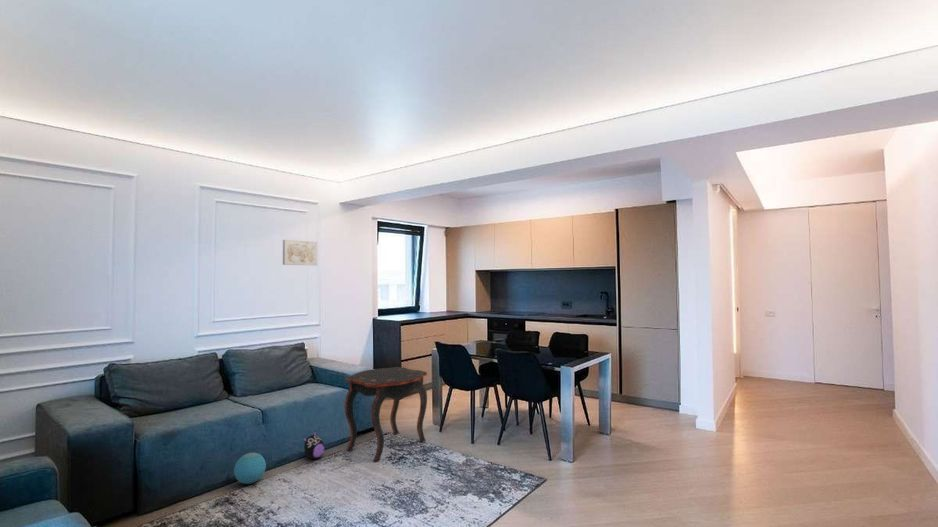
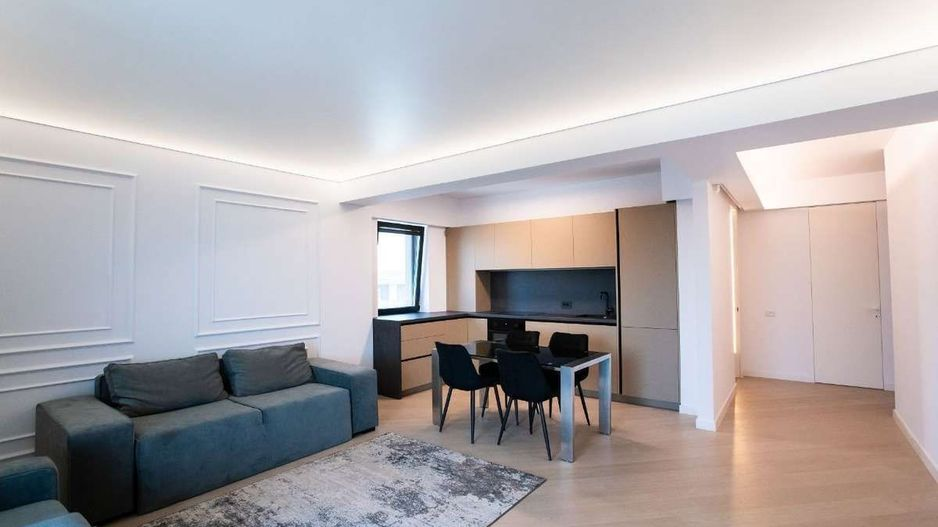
- plush toy [302,430,326,460]
- wall art [282,239,318,266]
- ball [233,452,267,485]
- side table [344,366,428,462]
